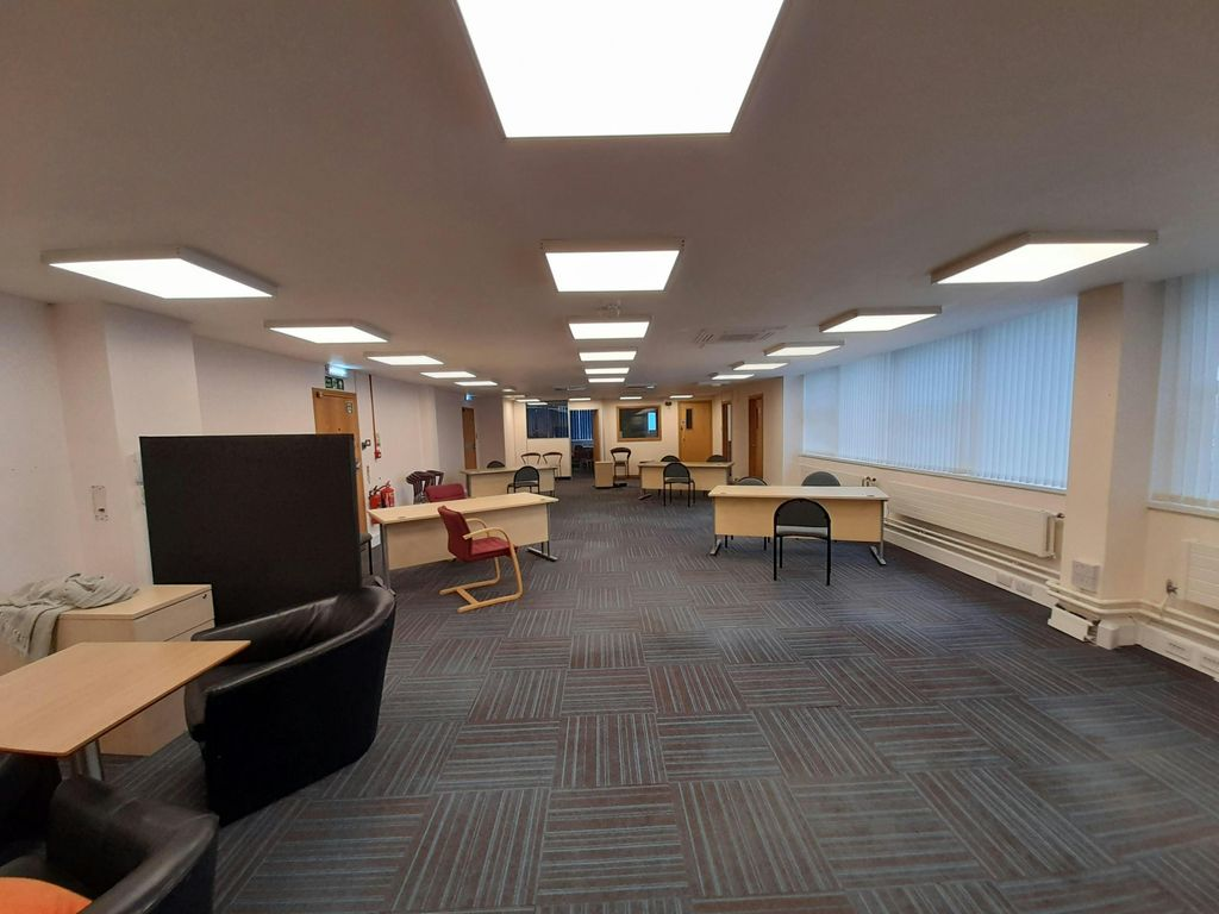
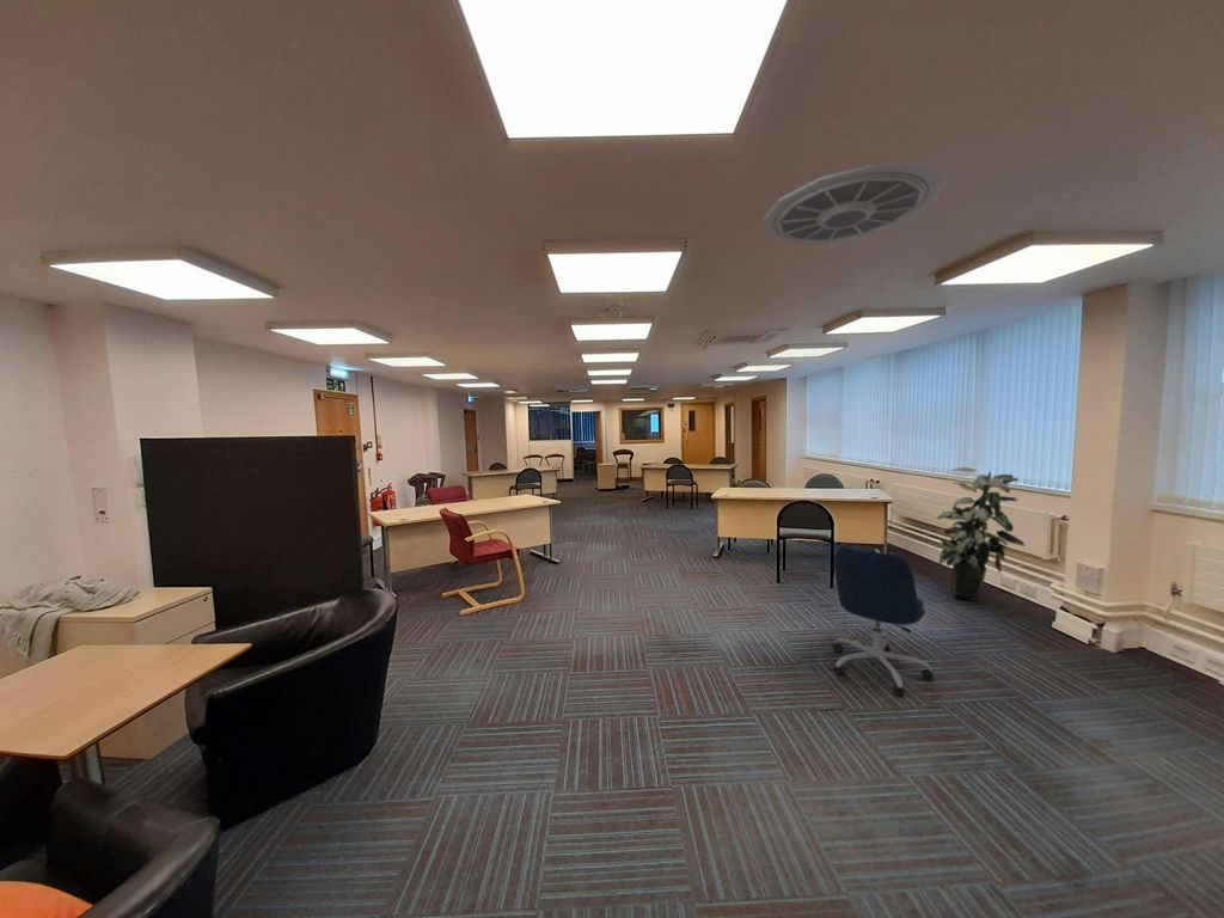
+ office chair [831,546,935,697]
+ indoor plant [935,466,1026,602]
+ ceiling vent [763,163,944,245]
